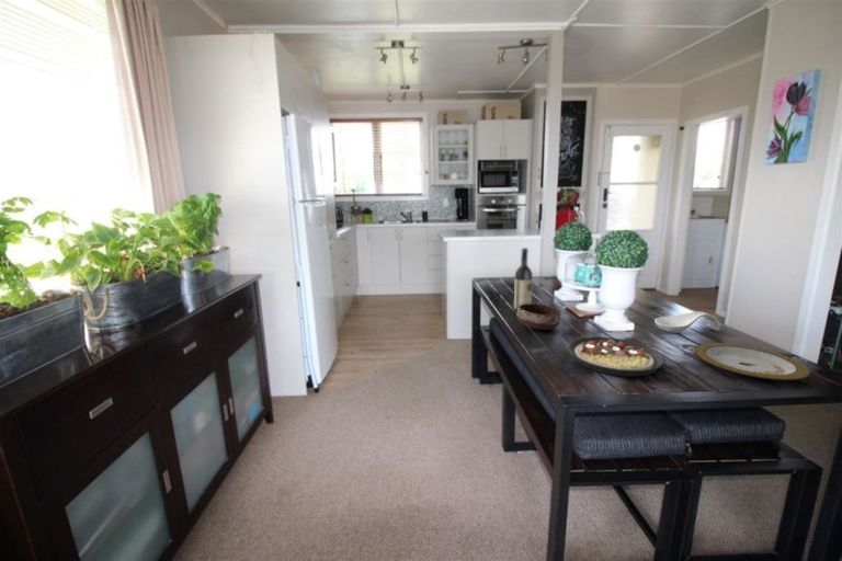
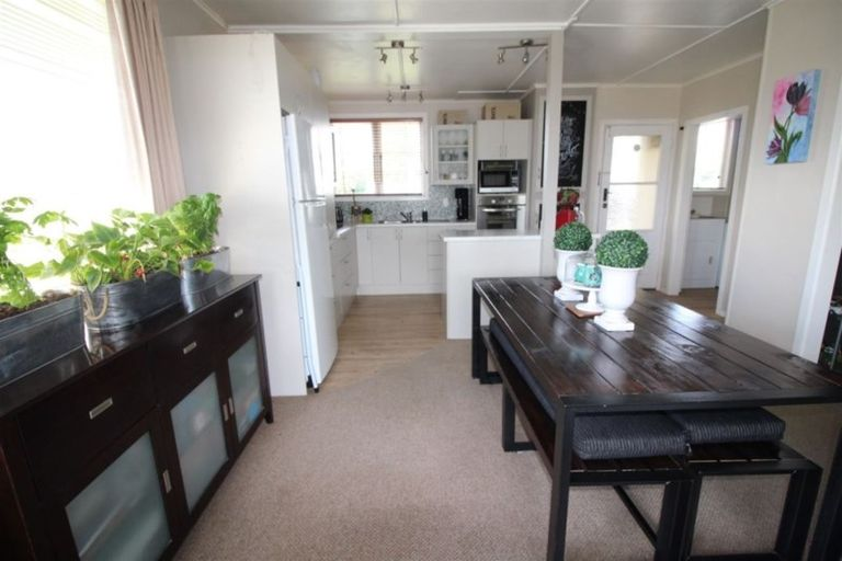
- plate [566,335,664,378]
- spoon rest [653,310,721,334]
- bowl [515,302,561,331]
- plate [694,342,811,381]
- wine bottle [513,247,534,314]
